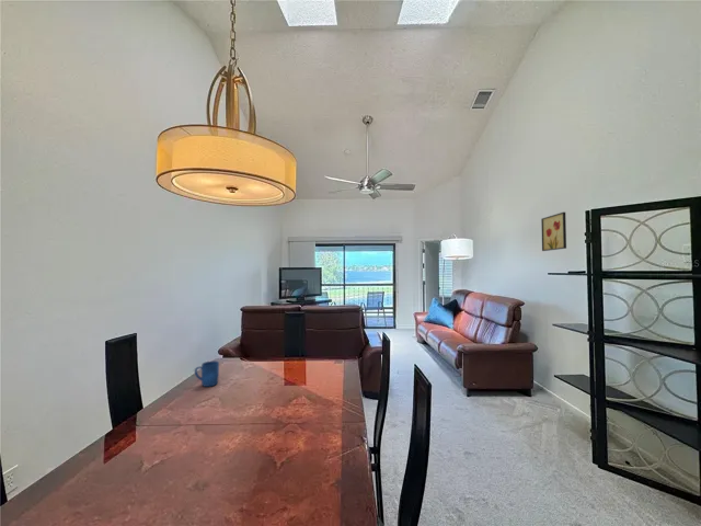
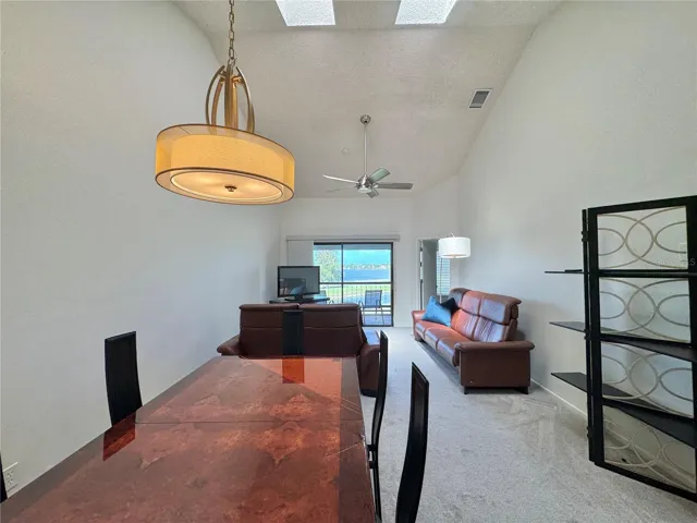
- wall art [540,211,567,252]
- mug [194,359,220,388]
